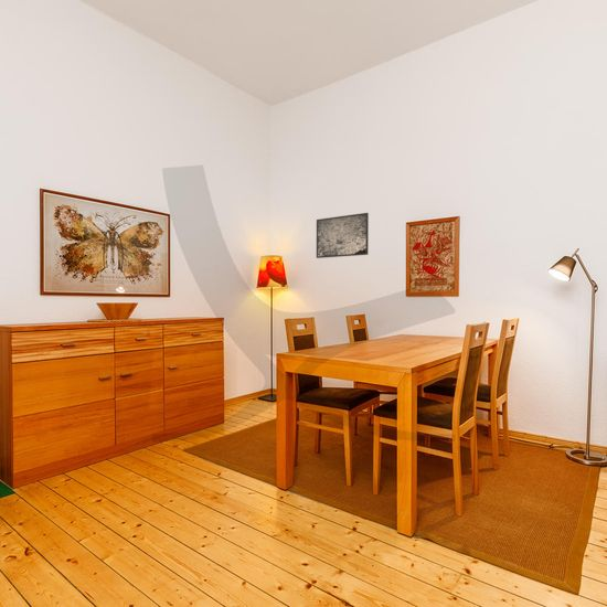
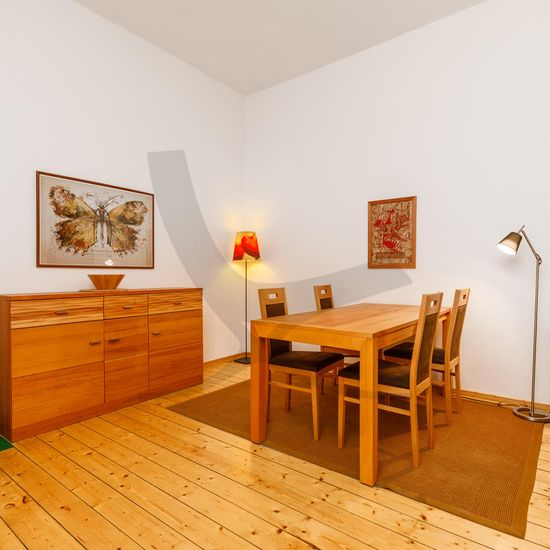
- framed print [316,212,370,259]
